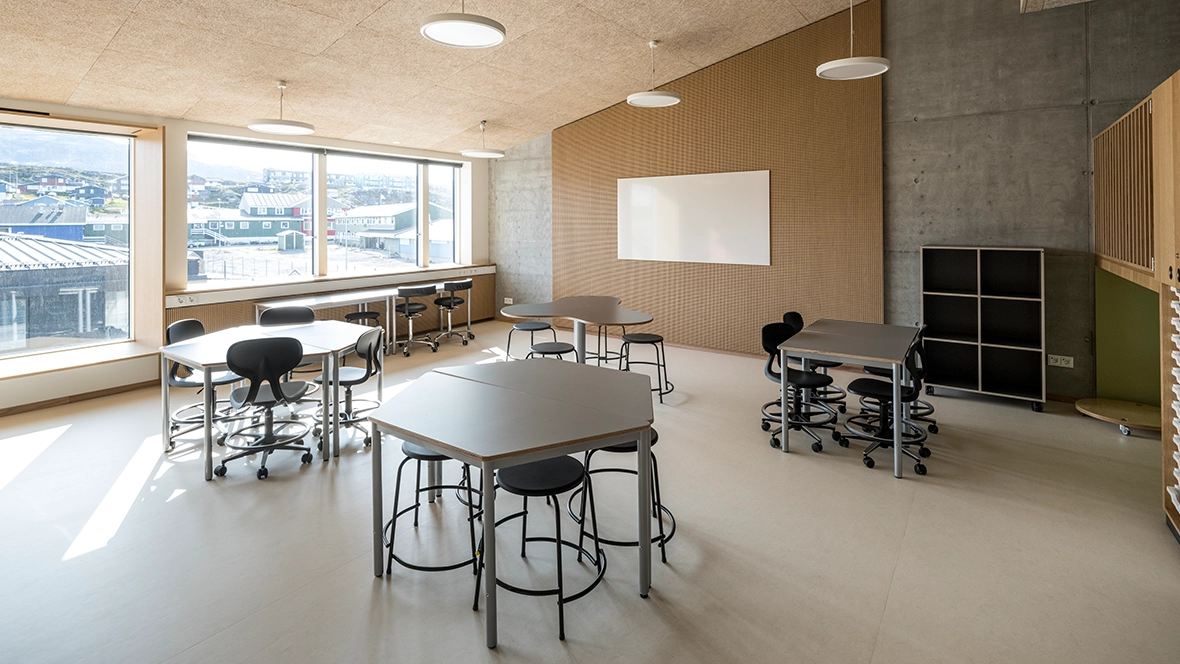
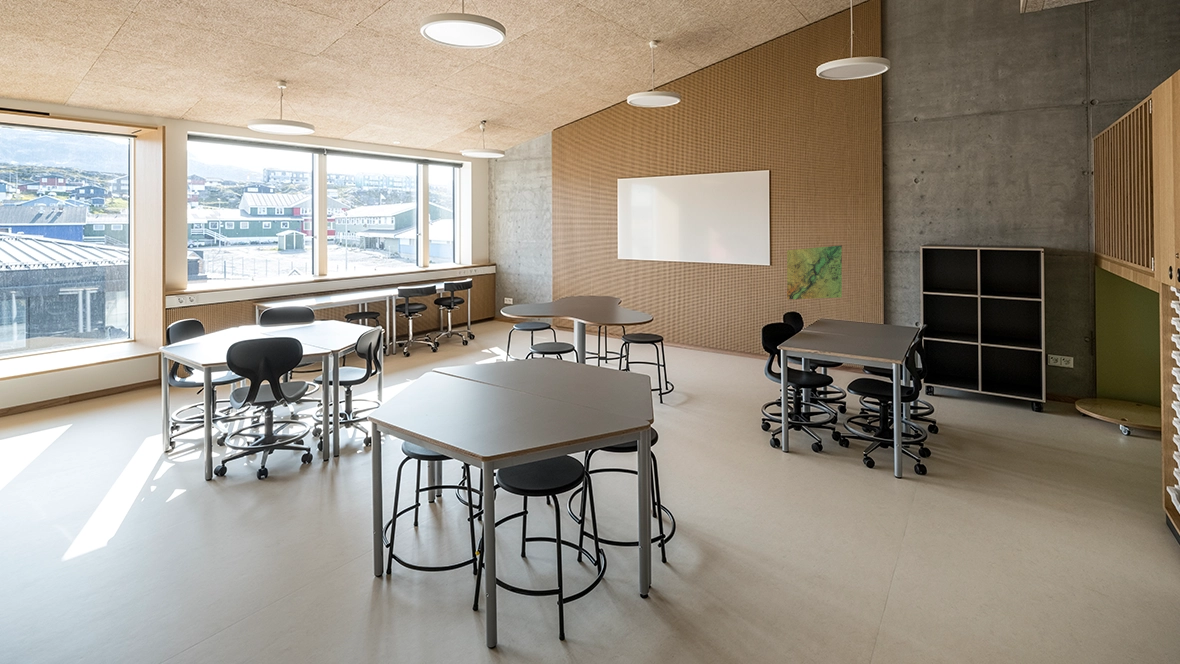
+ map [786,244,843,300]
